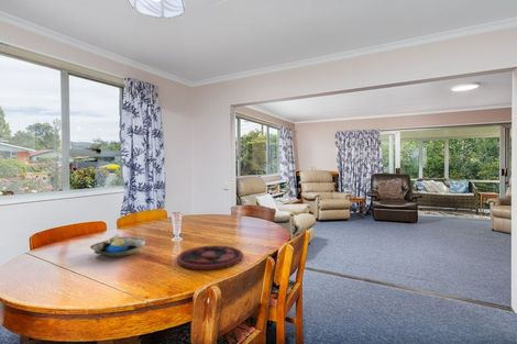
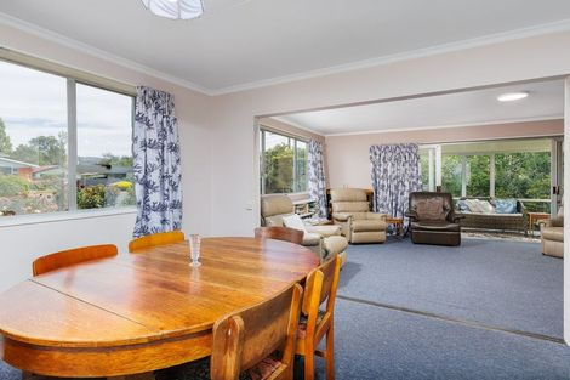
- plate [176,244,244,270]
- decorative bowl [89,233,147,258]
